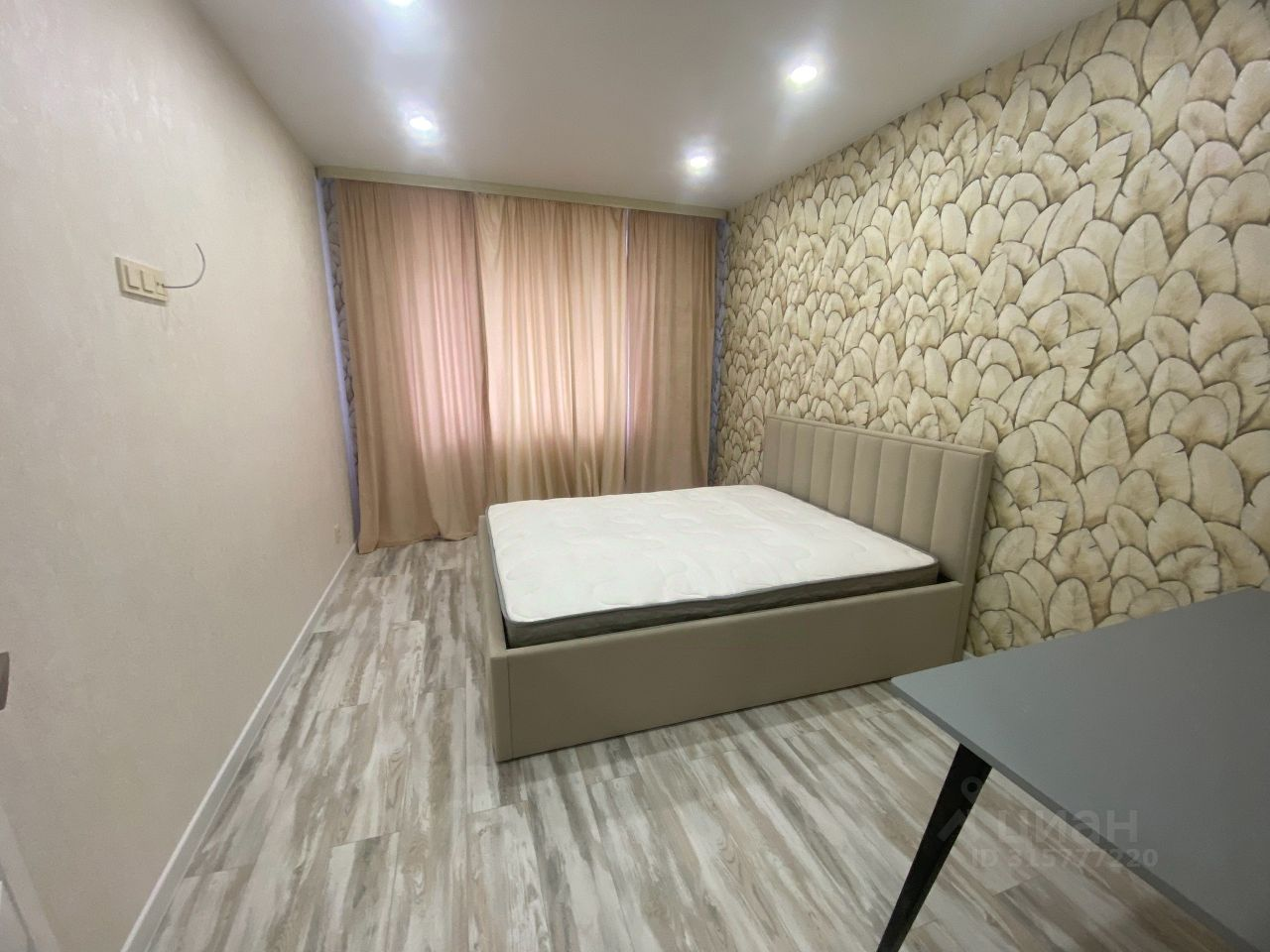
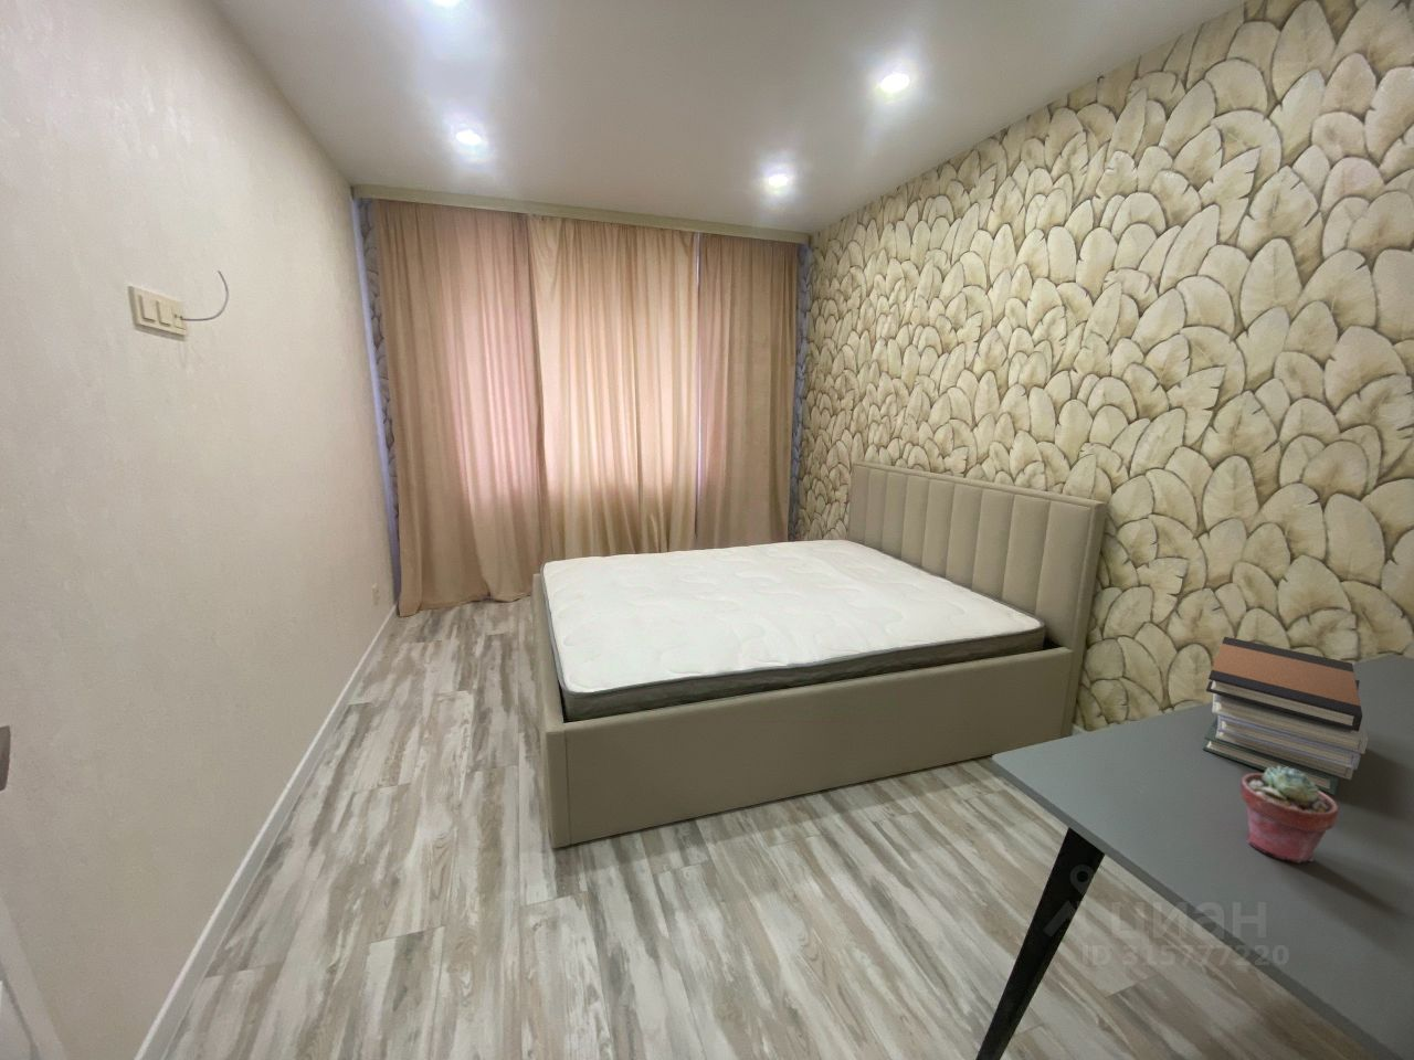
+ potted succulent [1239,766,1341,863]
+ book stack [1202,636,1368,796]
